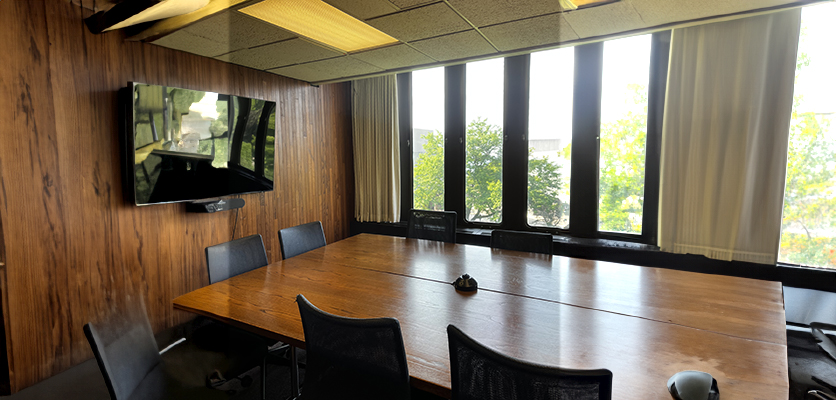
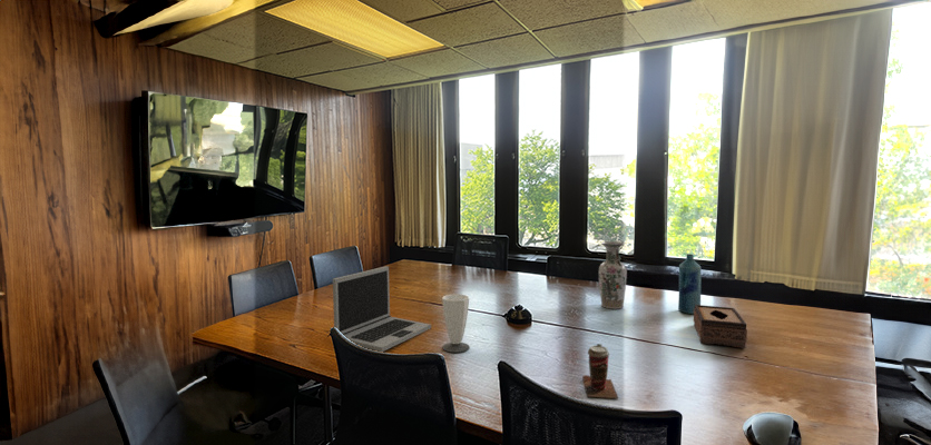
+ bottle [677,253,702,315]
+ coffee cup [581,343,619,399]
+ vase [598,240,628,309]
+ laptop [332,265,432,353]
+ tissue box [693,304,748,349]
+ cup [441,293,470,354]
